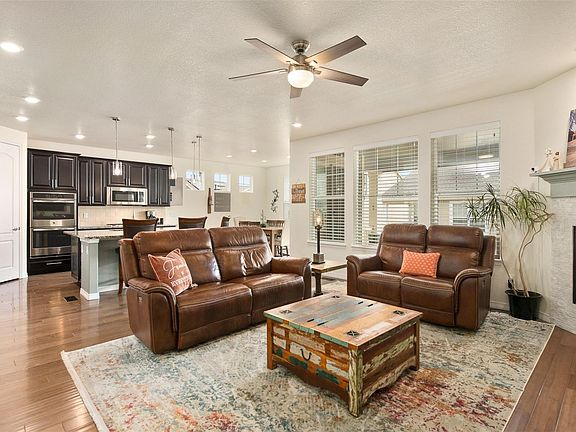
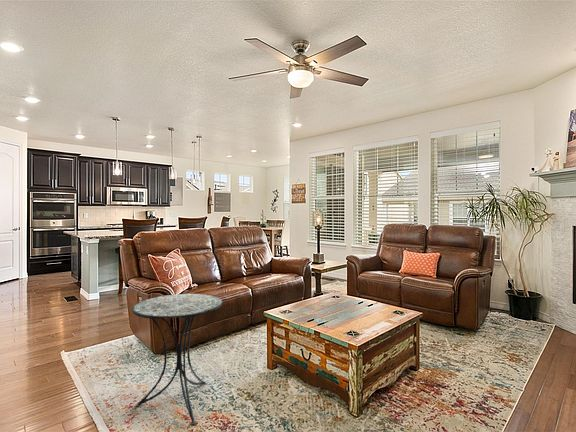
+ side table [131,293,223,426]
